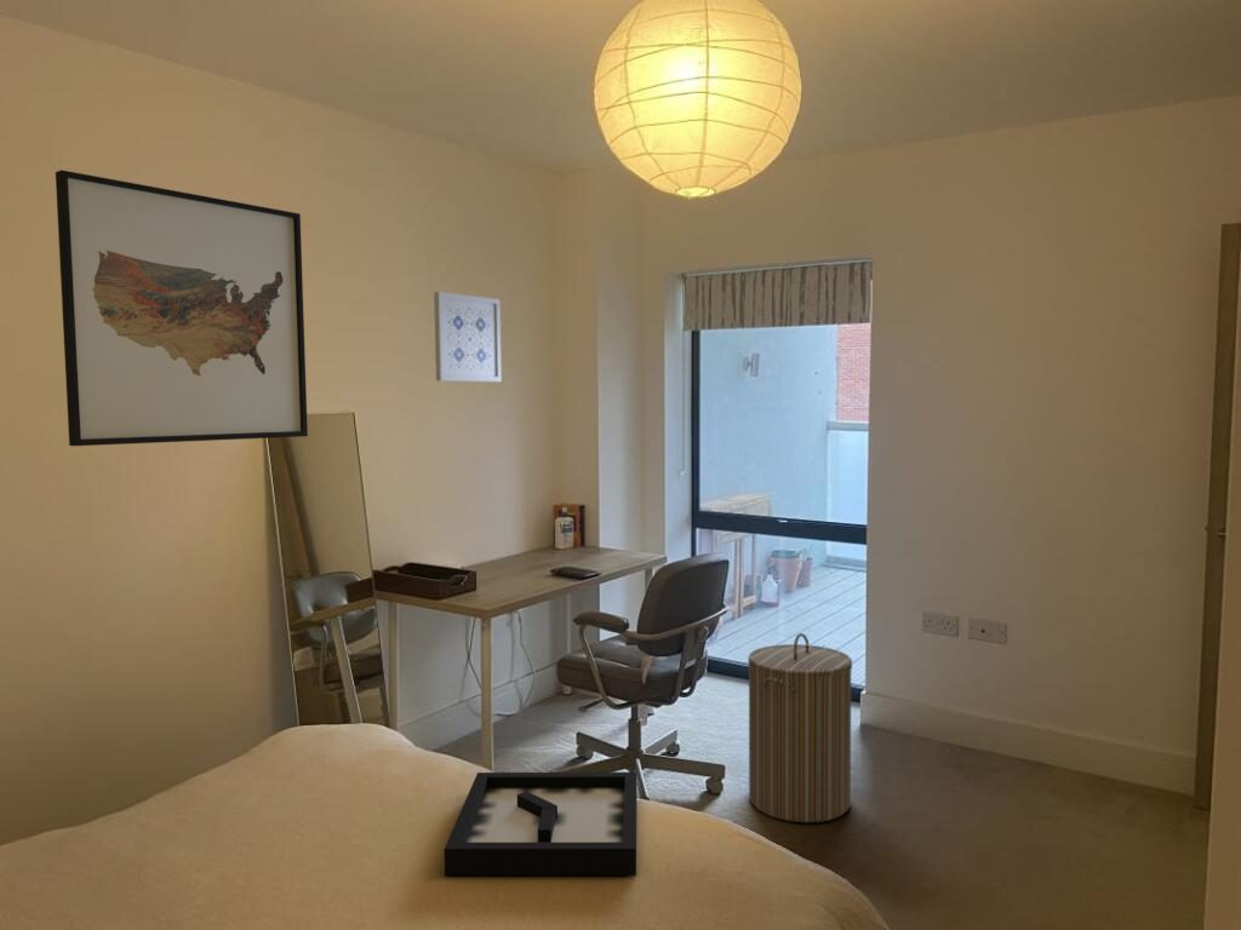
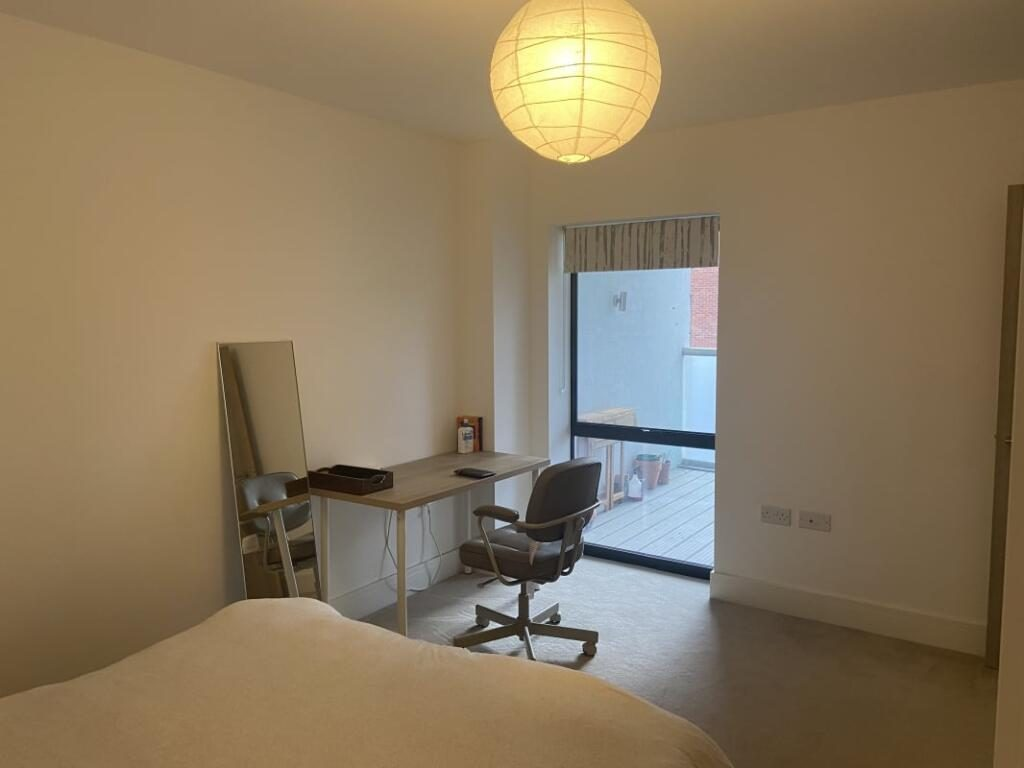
- decorative tray [444,771,639,877]
- wall art [55,170,309,447]
- laundry hamper [747,632,853,823]
- wall art [433,291,503,383]
